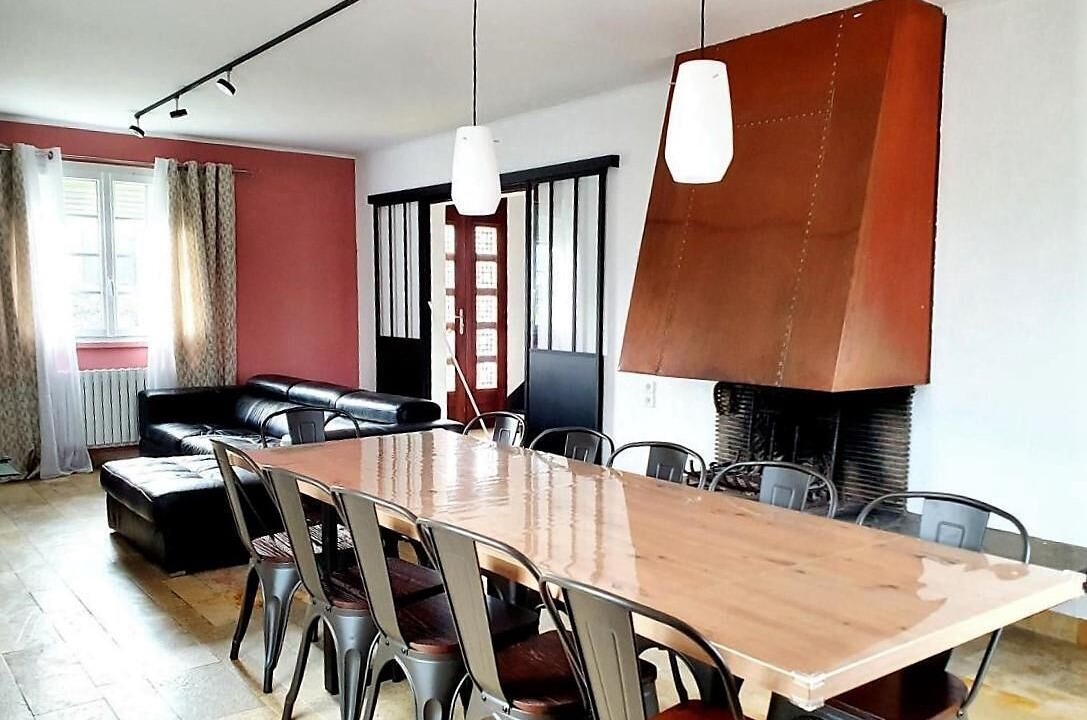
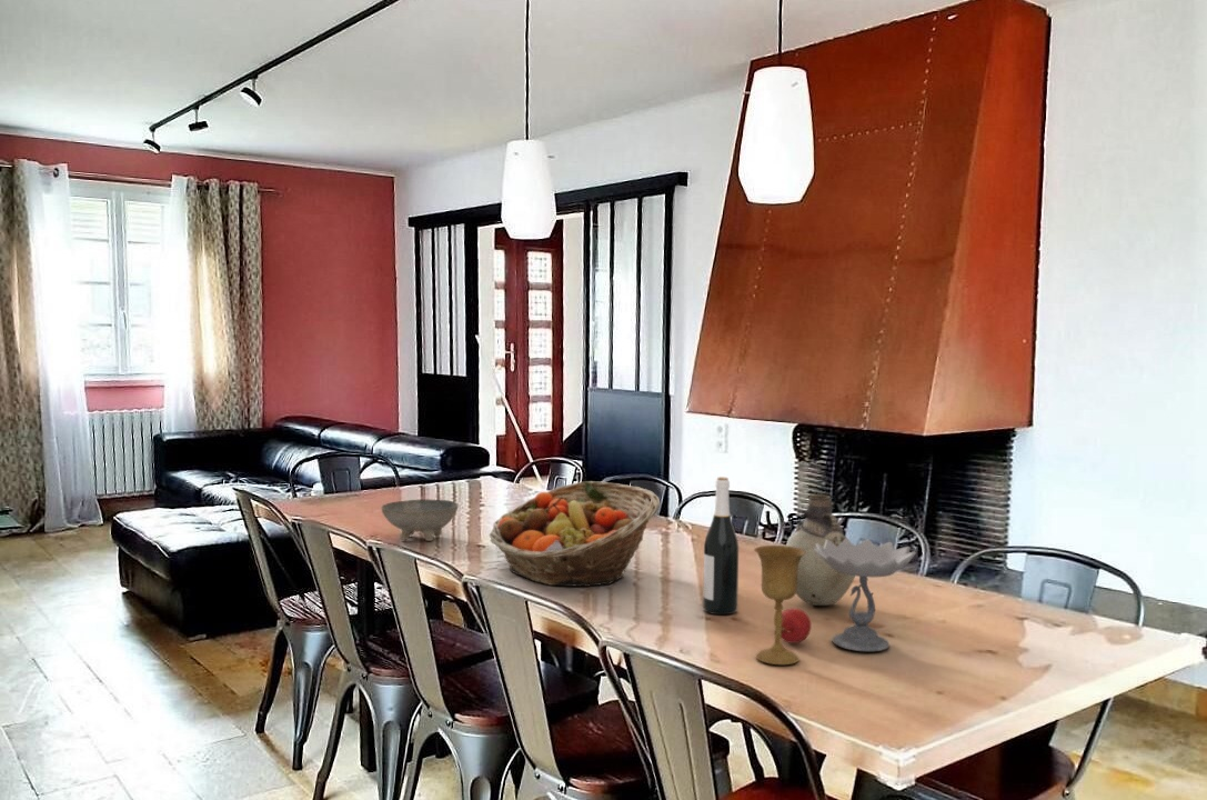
+ fruit basket [489,480,661,588]
+ vase [785,493,856,607]
+ wine bottle [702,476,740,616]
+ bowl [381,499,460,542]
+ goblet [753,538,917,666]
